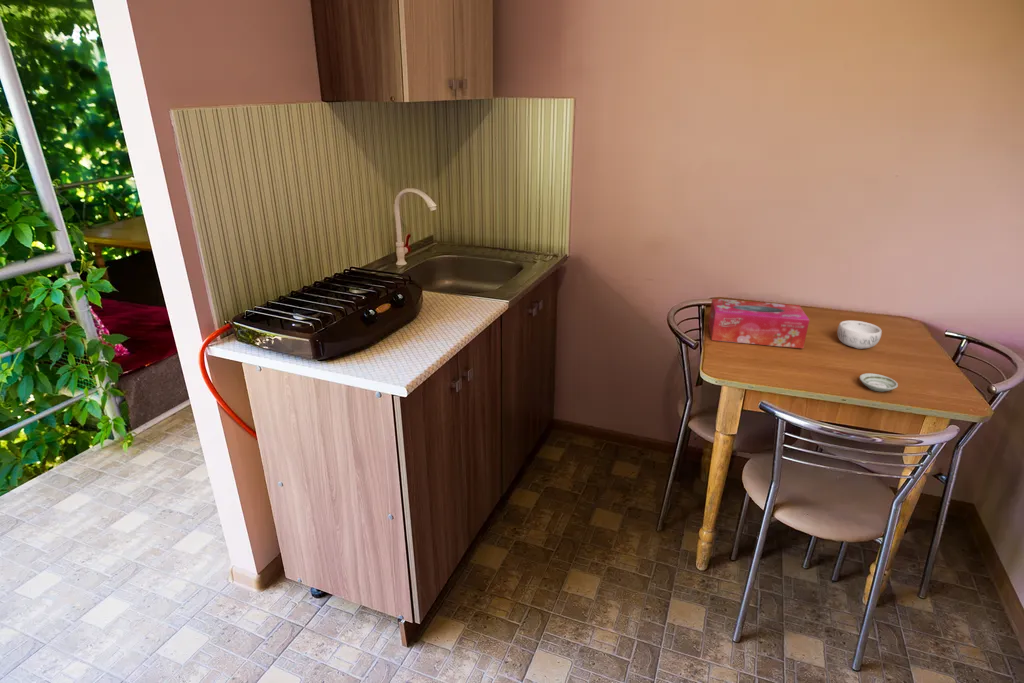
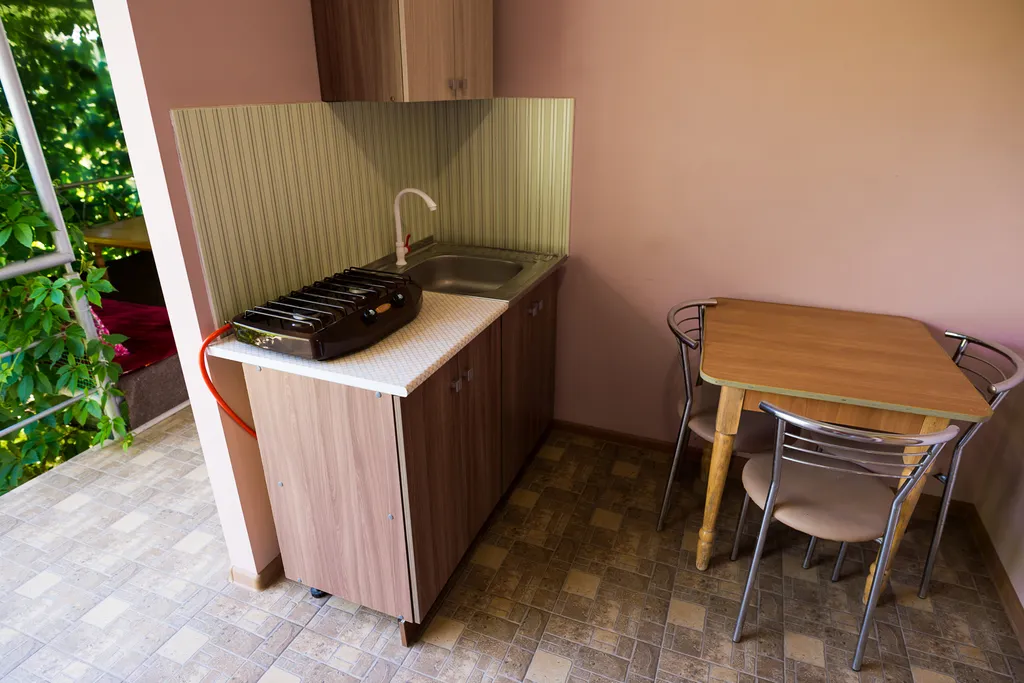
- decorative bowl [836,319,883,350]
- saucer [859,372,899,393]
- tissue box [707,298,810,349]
